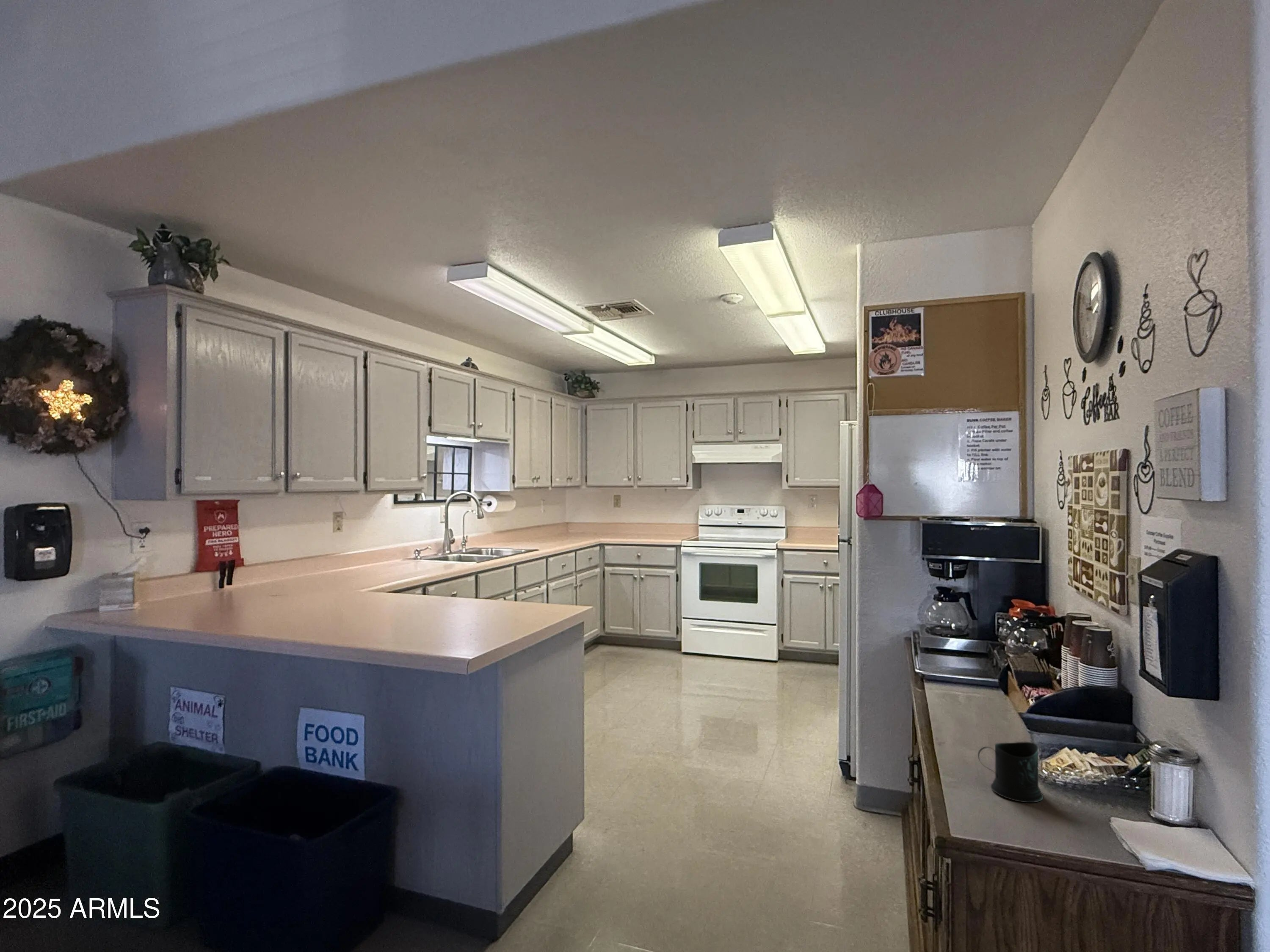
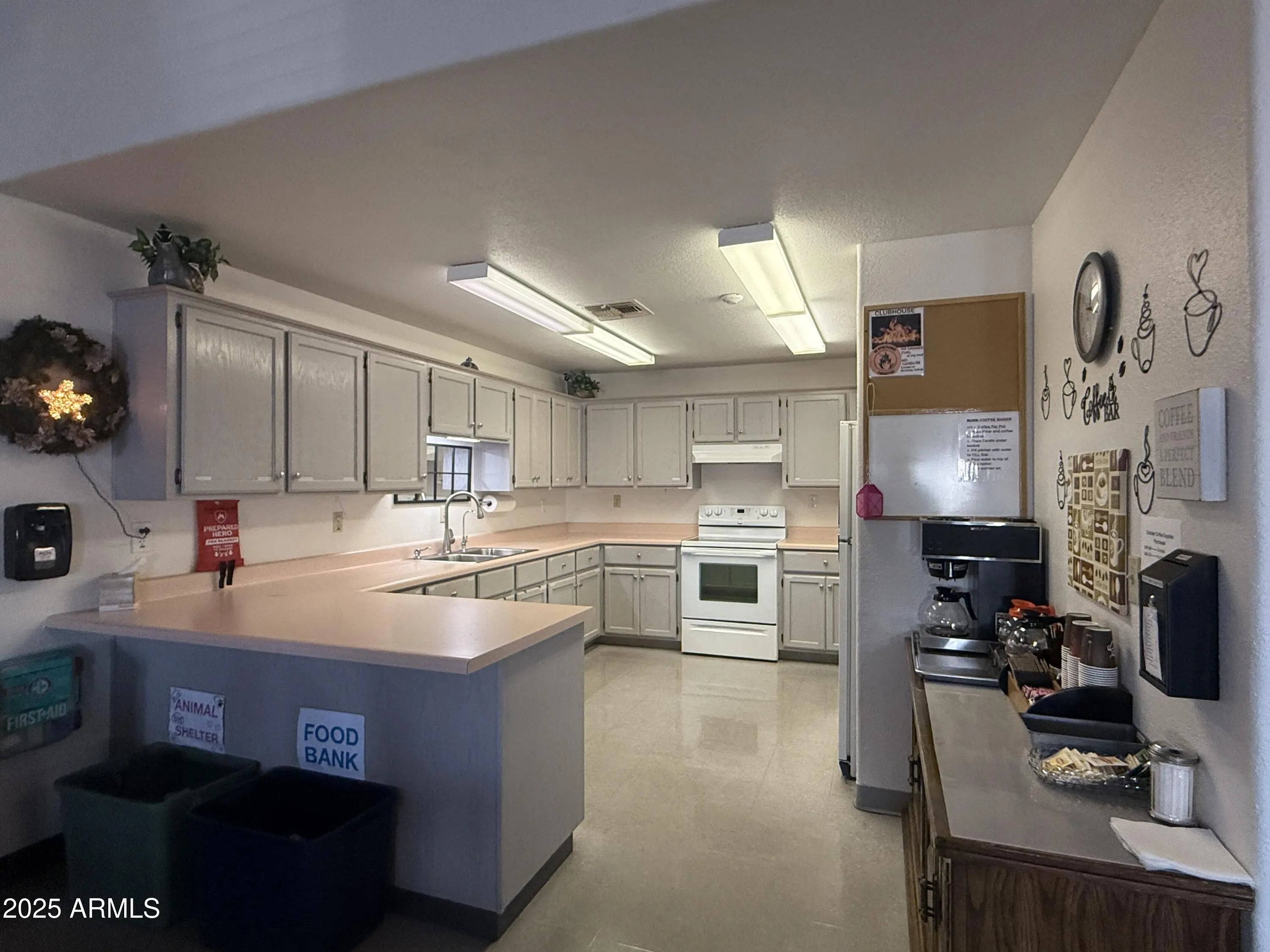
- mug [977,742,1044,803]
